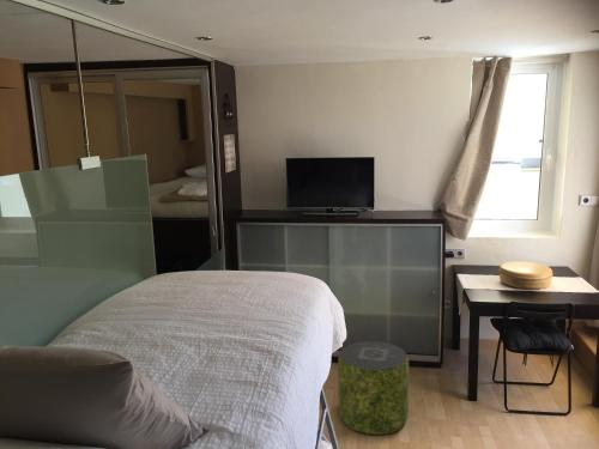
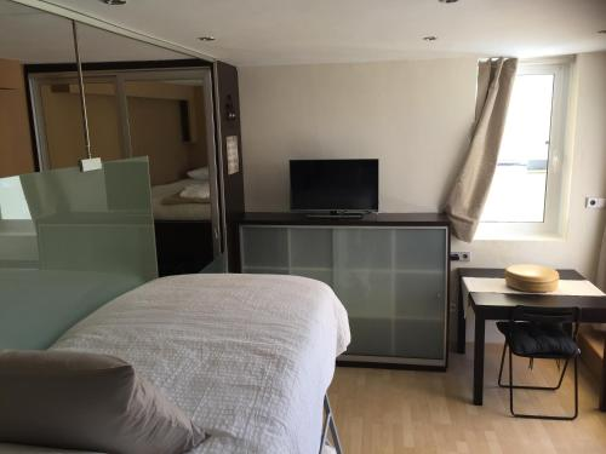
- pouf [337,339,410,436]
